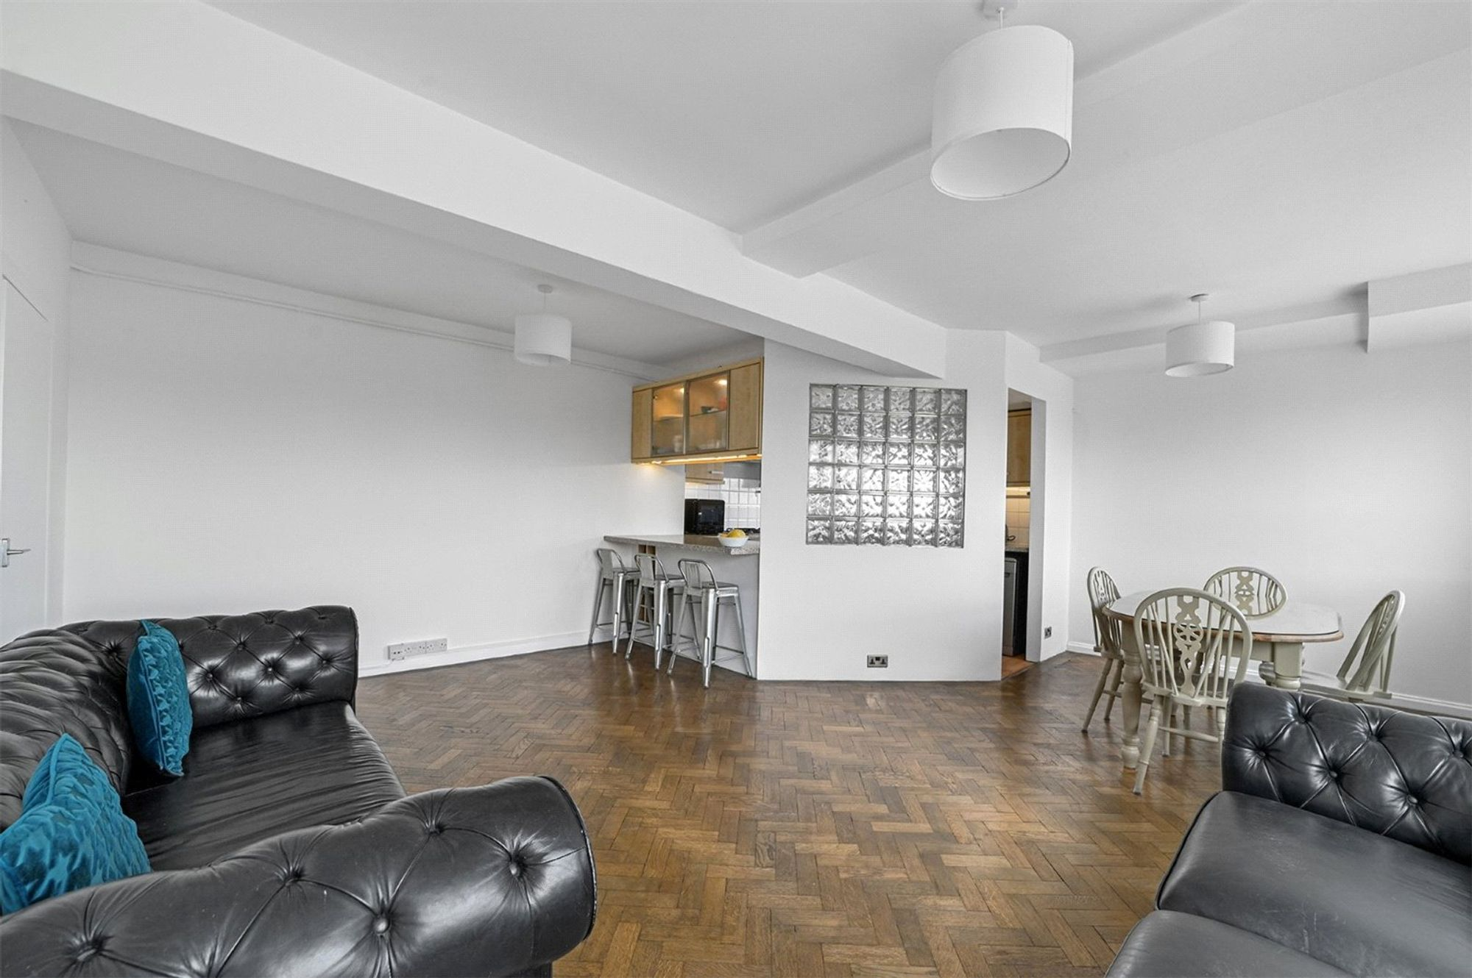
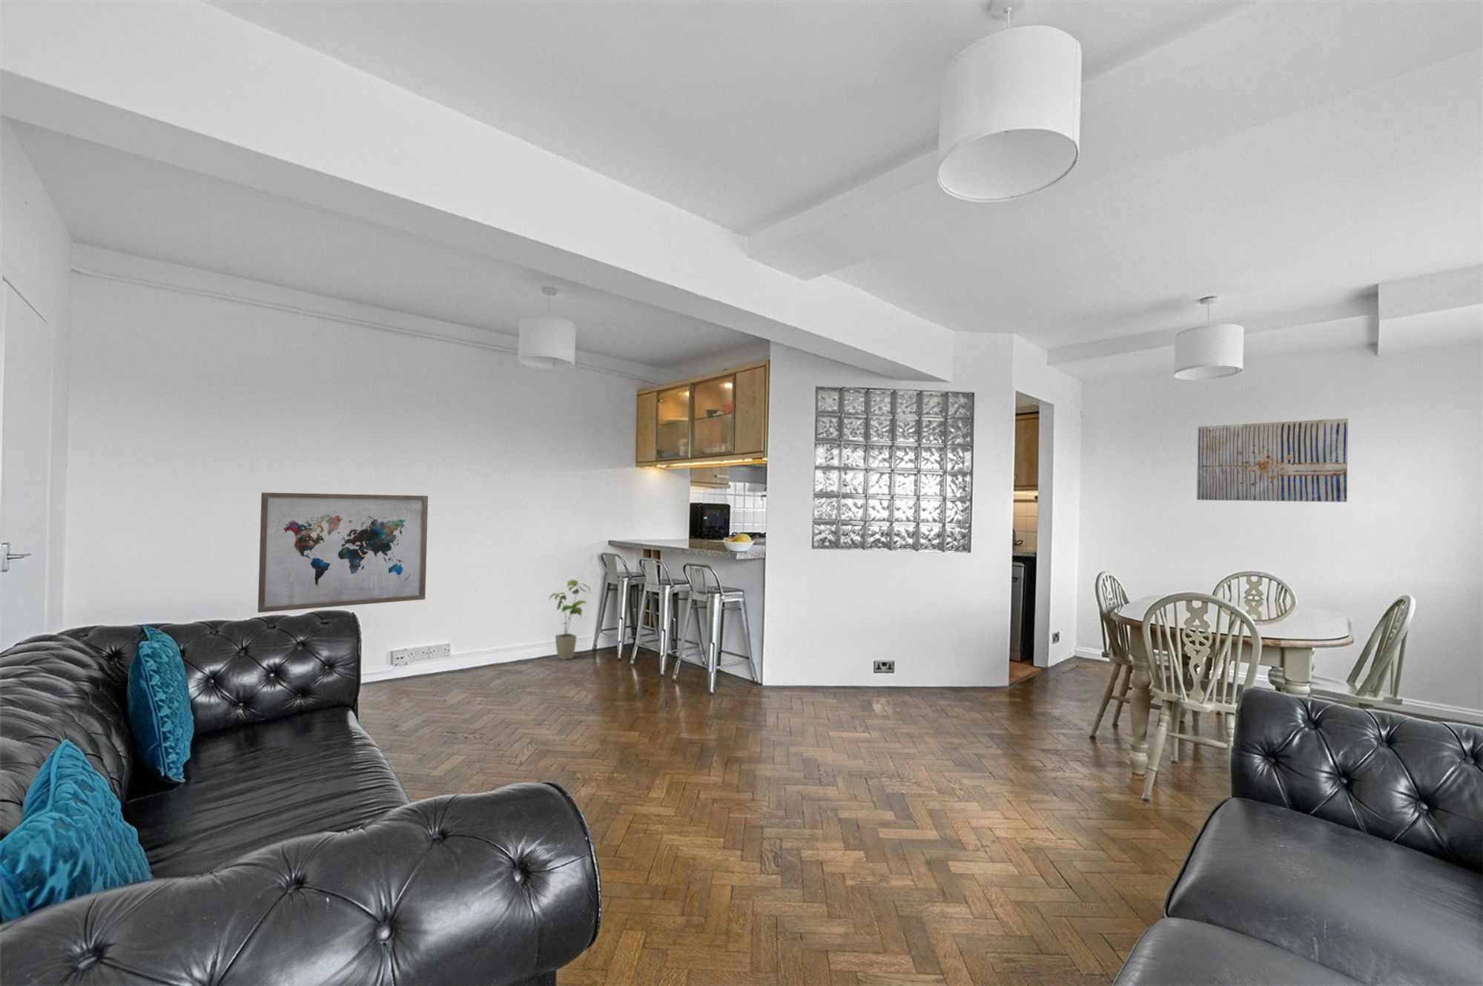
+ wall art [257,492,429,613]
+ house plant [549,579,591,660]
+ wall art [1196,417,1349,503]
